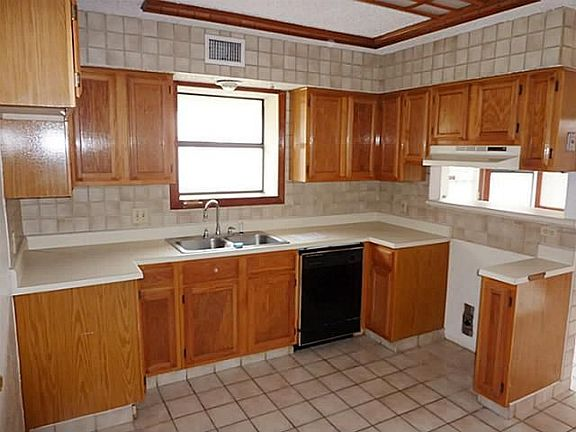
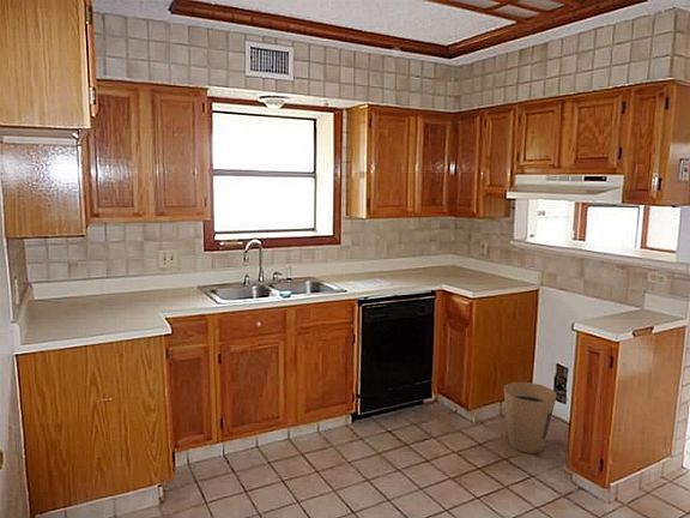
+ trash can [503,381,558,454]
